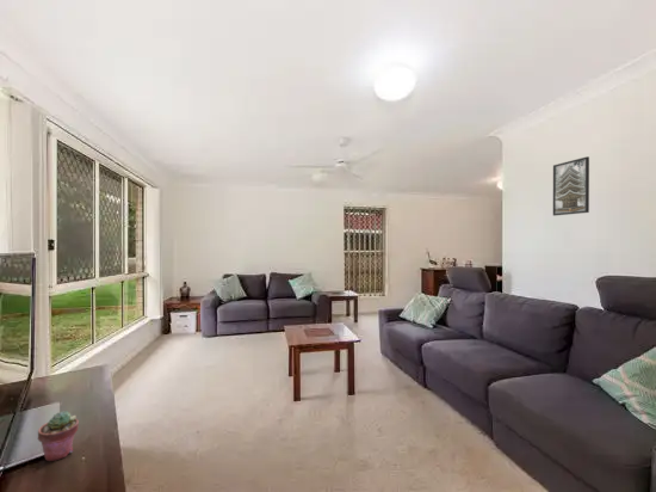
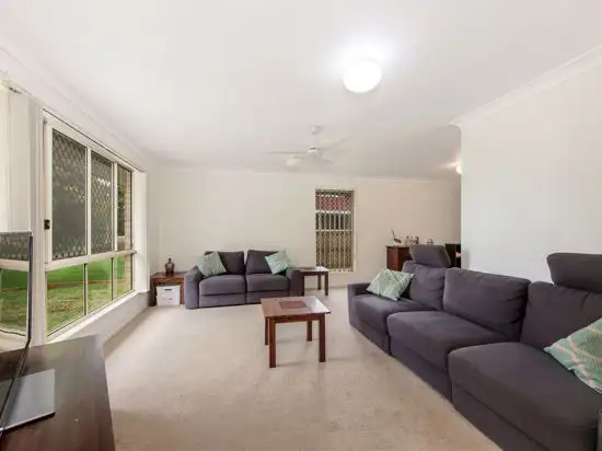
- potted succulent [37,410,80,462]
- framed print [552,155,590,217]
